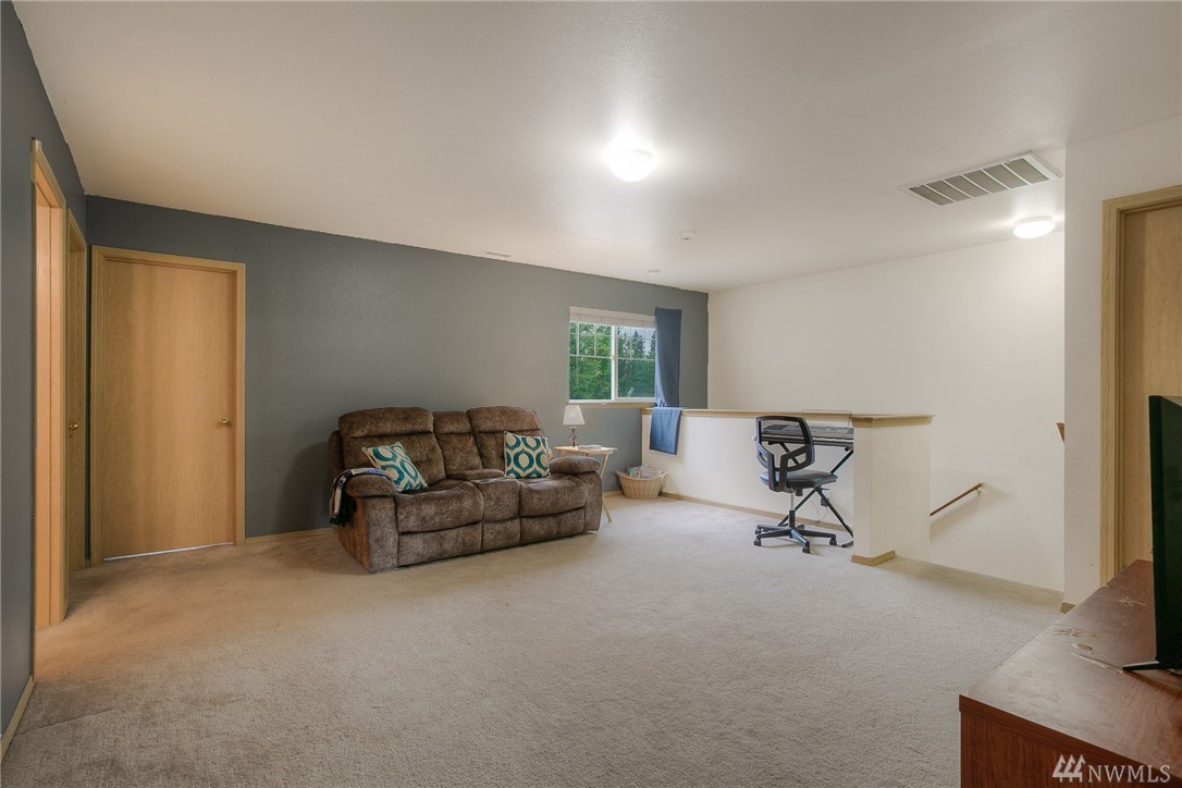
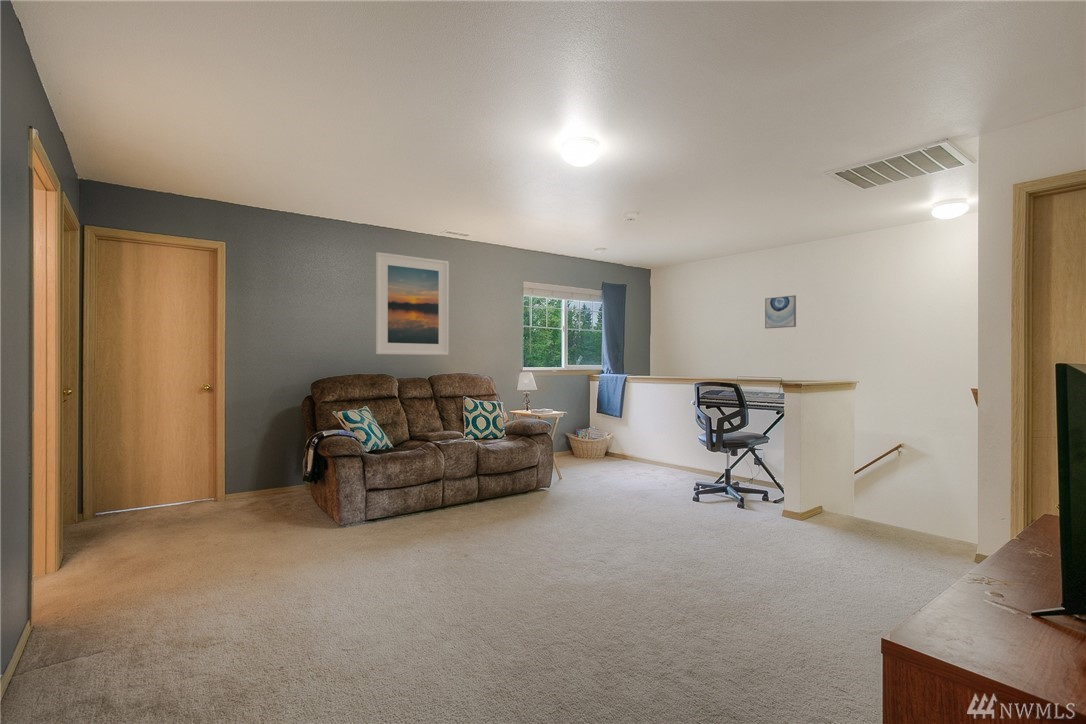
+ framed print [375,251,449,356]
+ wall art [764,294,797,330]
